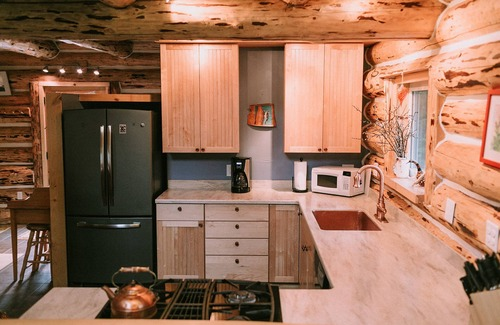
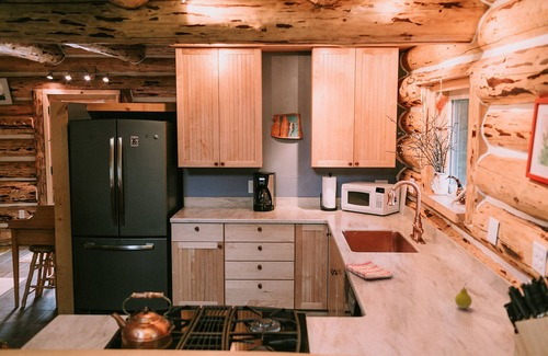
+ fruit [454,282,473,310]
+ dish towel [344,260,395,279]
